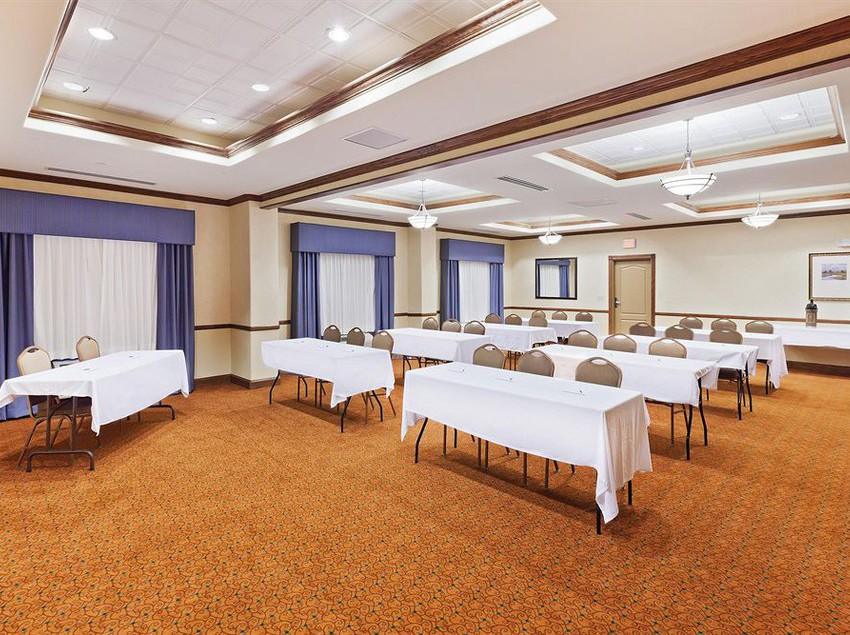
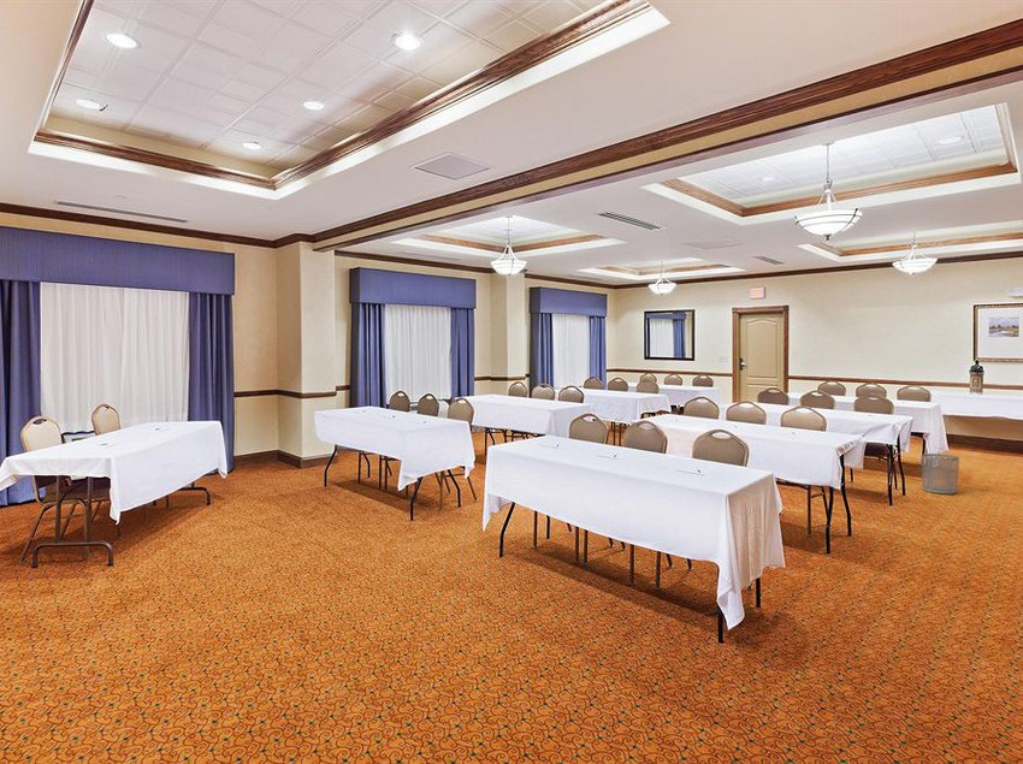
+ waste bin [919,452,960,494]
